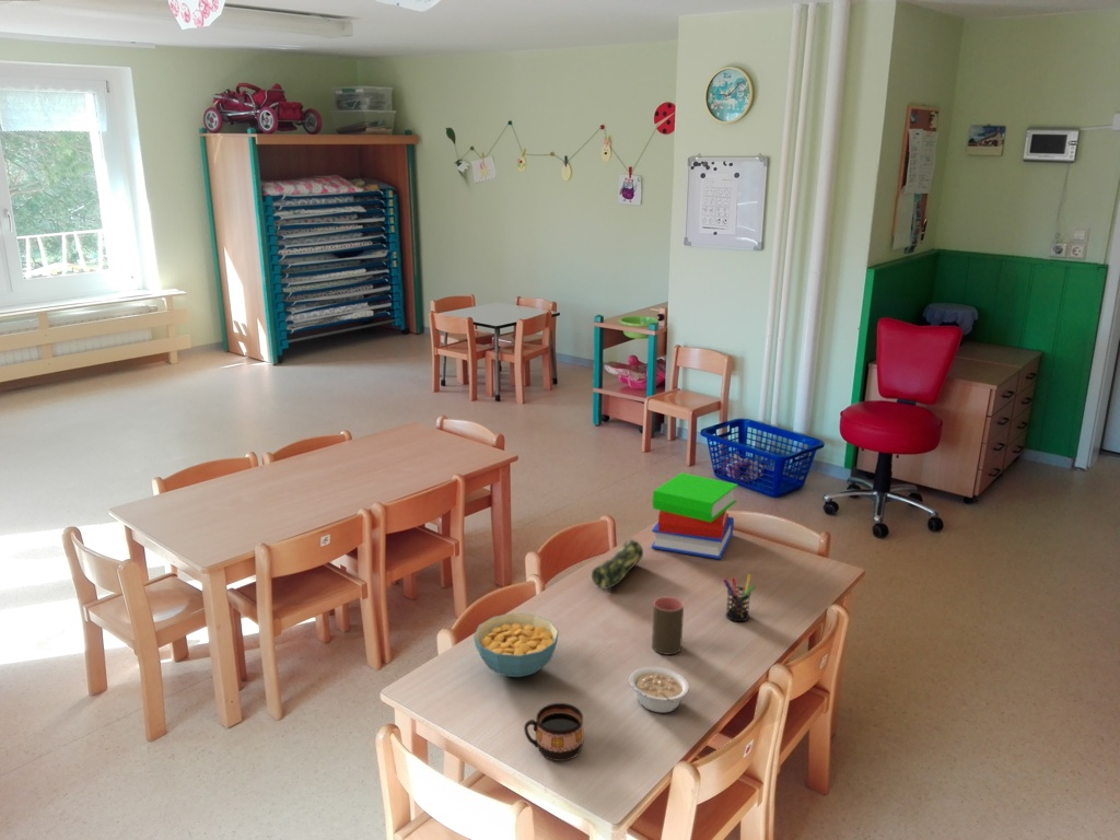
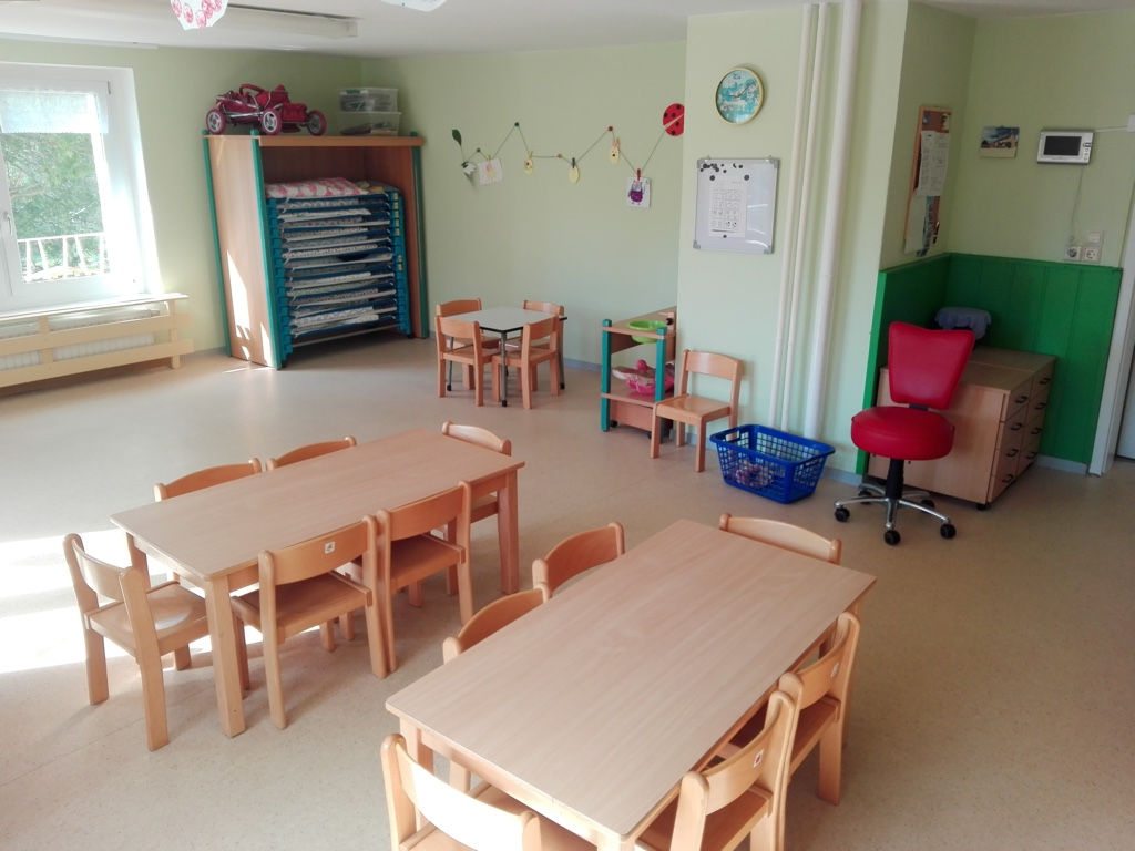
- cup [651,596,685,656]
- book [650,471,738,560]
- cereal bowl [472,612,560,678]
- legume [629,666,690,714]
- pen holder [722,573,756,622]
- cup [523,702,585,762]
- pencil case [591,537,644,591]
